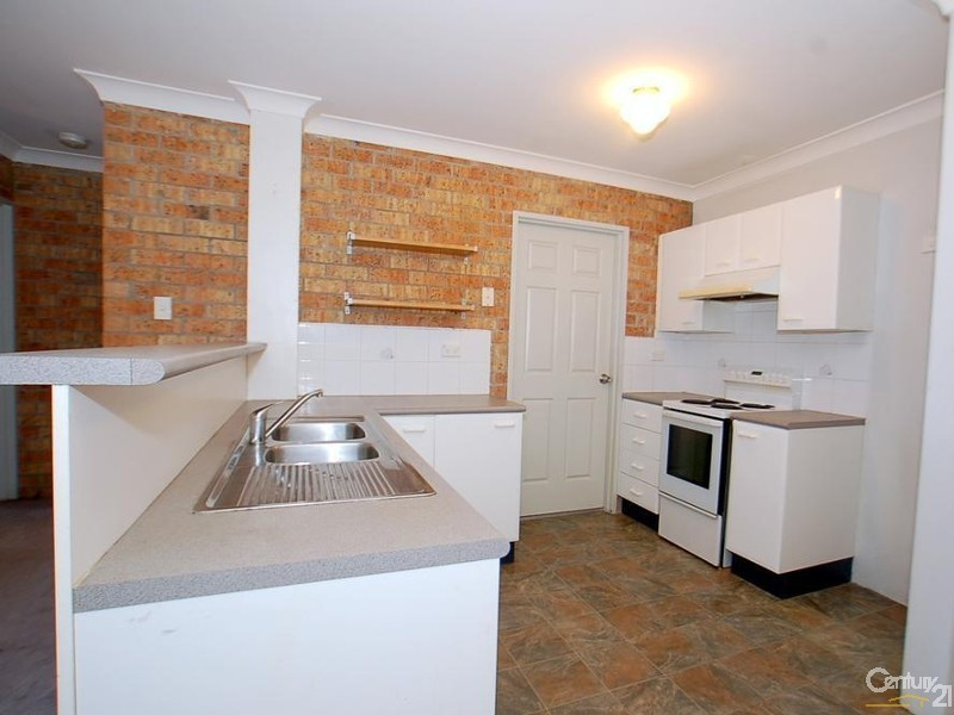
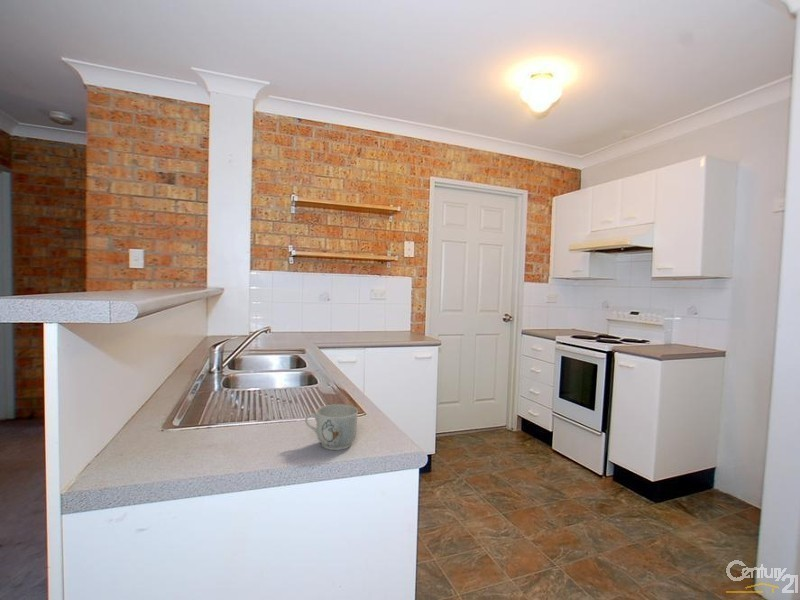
+ mug [304,403,359,451]
